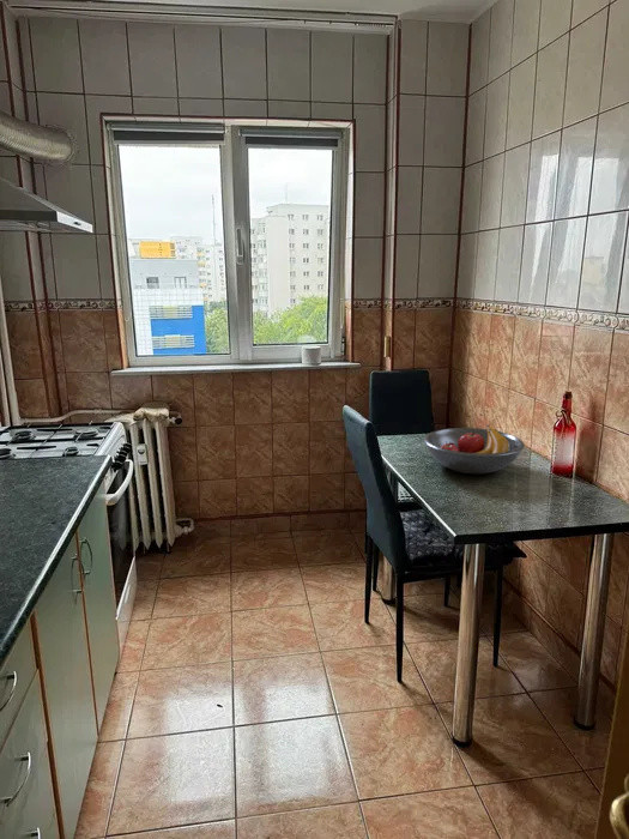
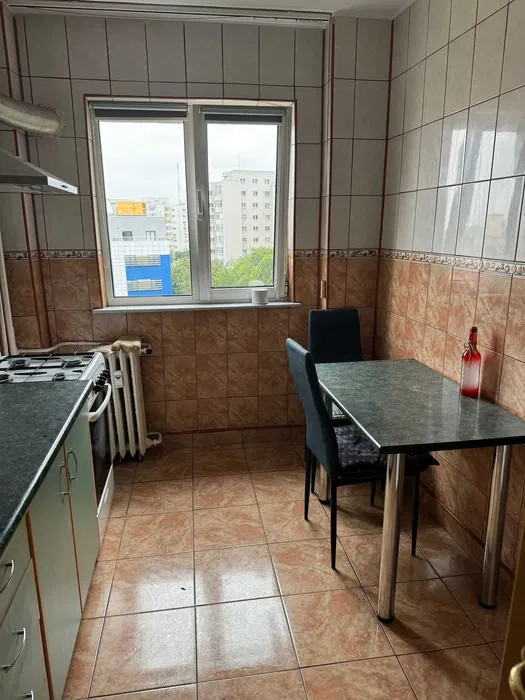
- fruit bowl [423,424,526,475]
